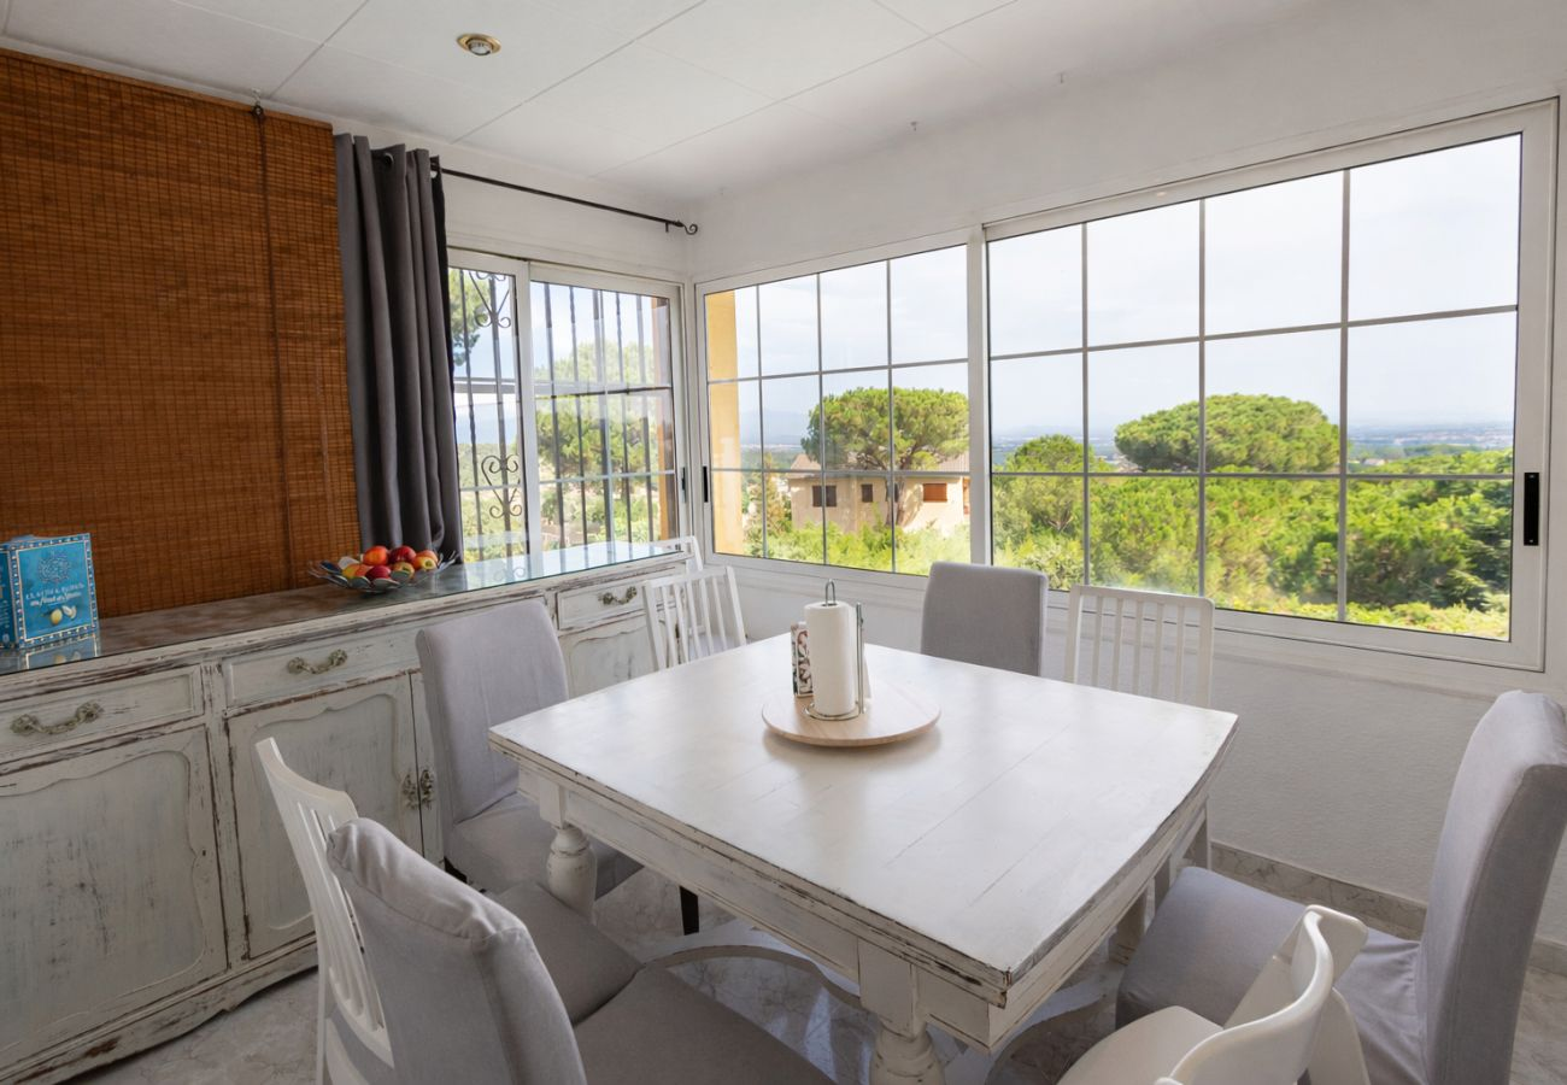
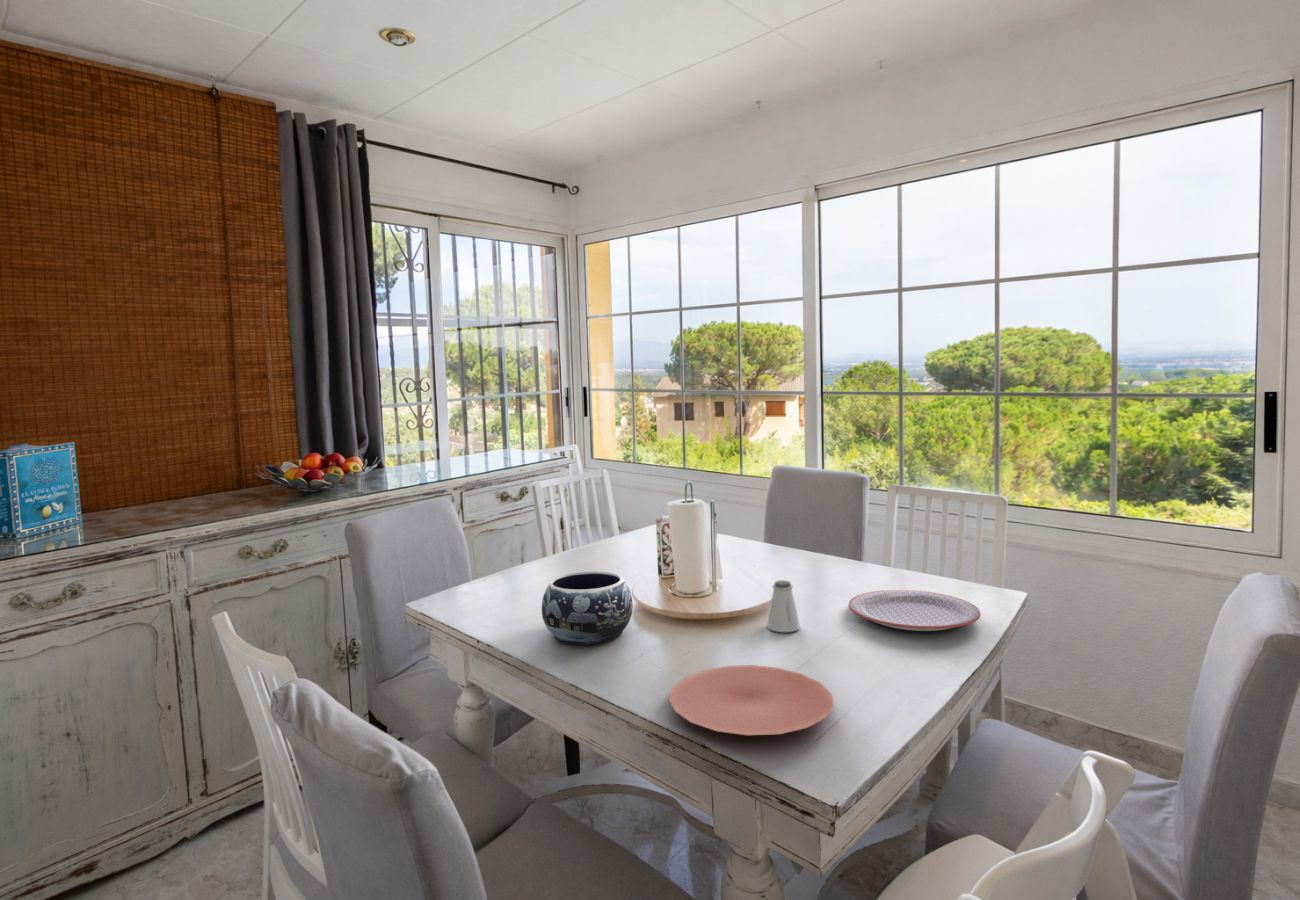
+ plate [668,664,835,736]
+ plate [847,589,982,632]
+ decorative bowl [541,570,634,646]
+ saltshaker [766,580,801,633]
